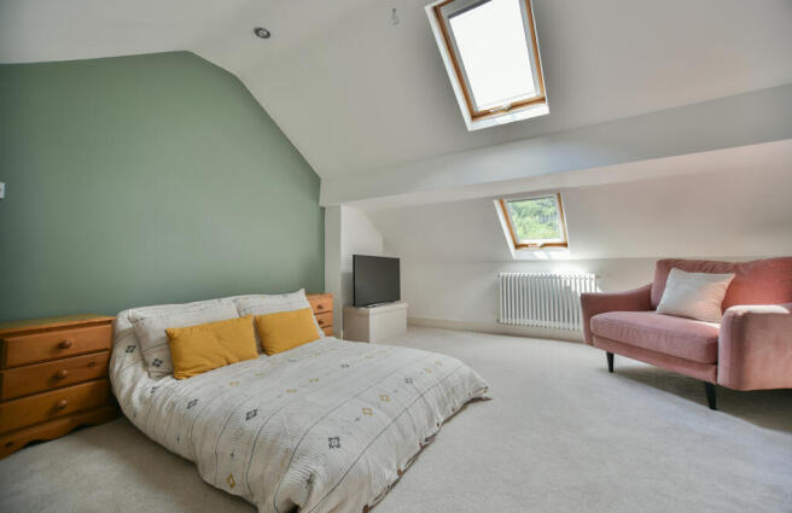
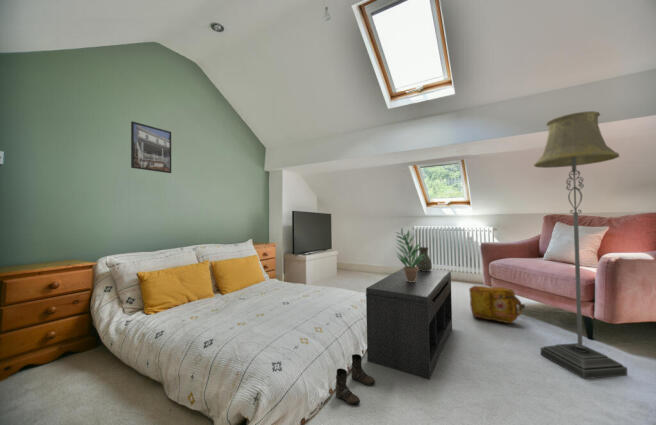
+ potted plant [394,226,424,282]
+ floor lamp [533,110,629,380]
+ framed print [130,120,172,174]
+ bench [365,268,453,381]
+ boots [335,353,376,406]
+ decorative vase [415,246,433,271]
+ backpack [468,285,526,324]
